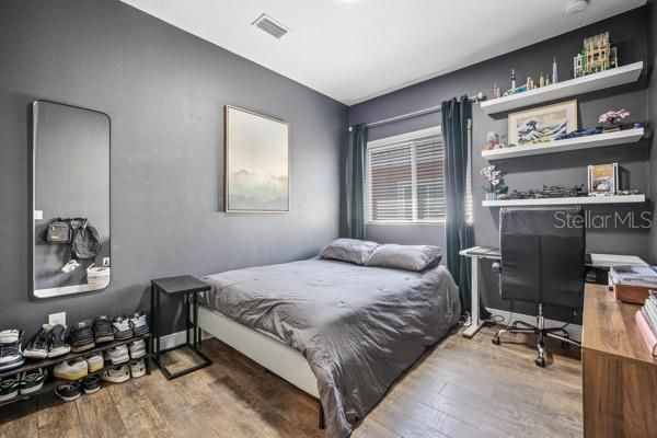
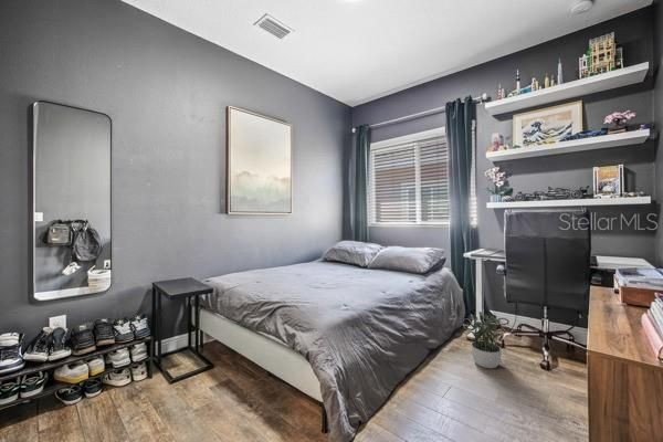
+ potted plant [466,311,503,369]
